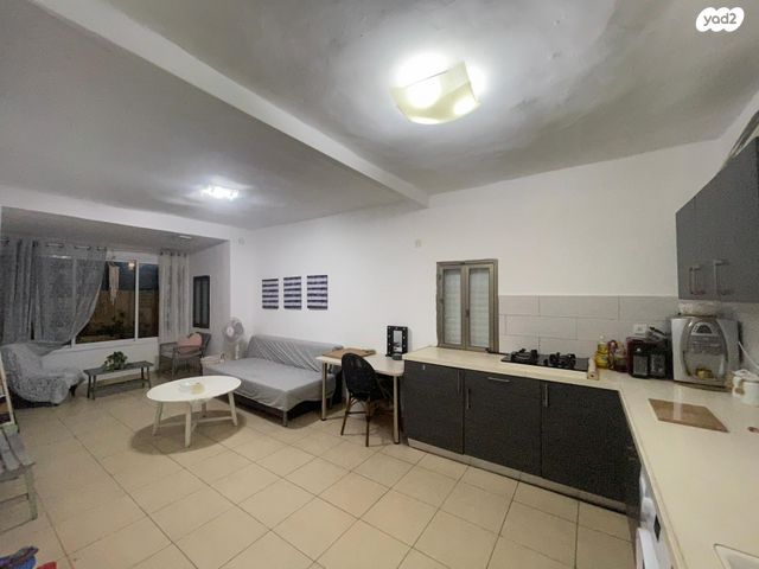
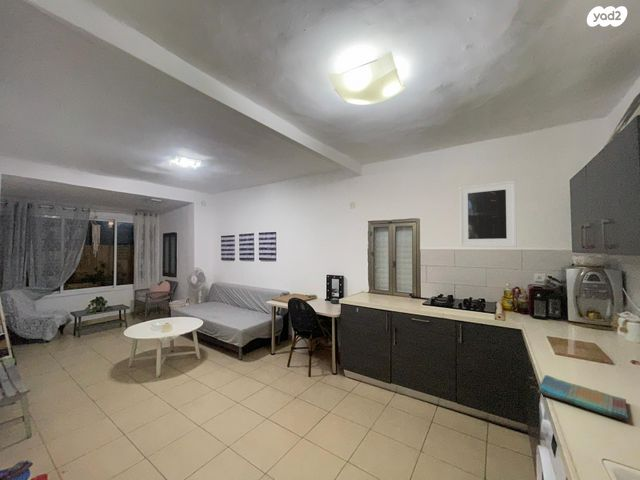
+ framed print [458,180,518,247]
+ dish towel [537,374,629,422]
